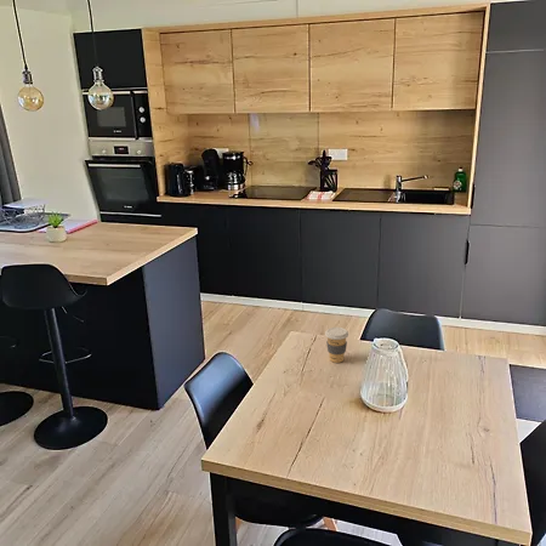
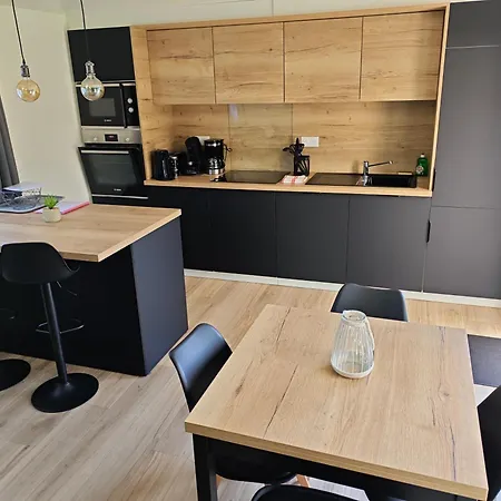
- coffee cup [324,326,349,364]
